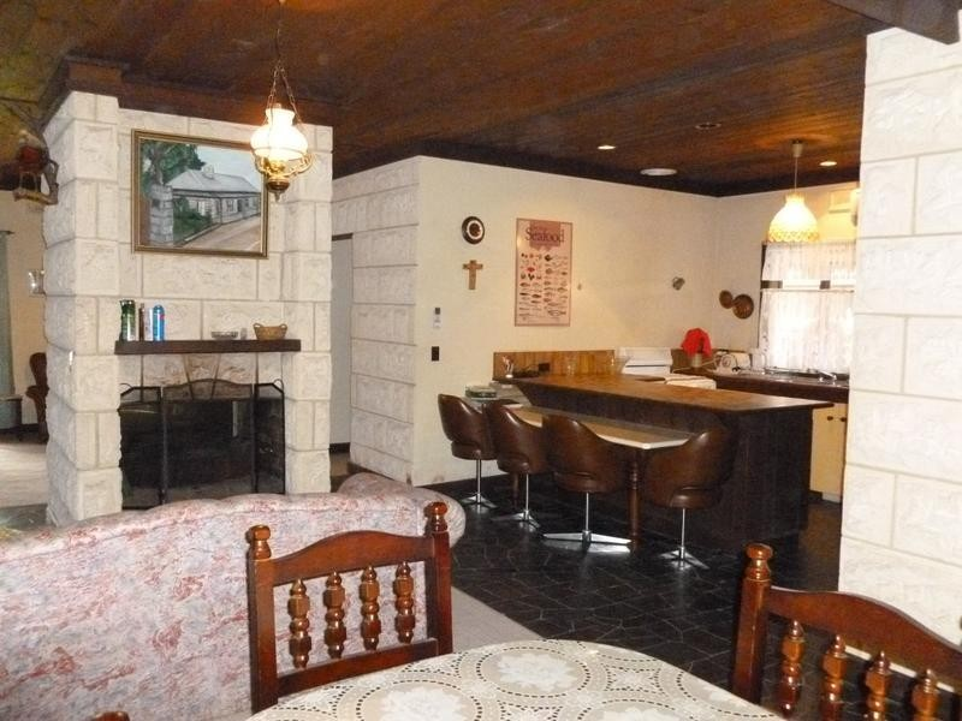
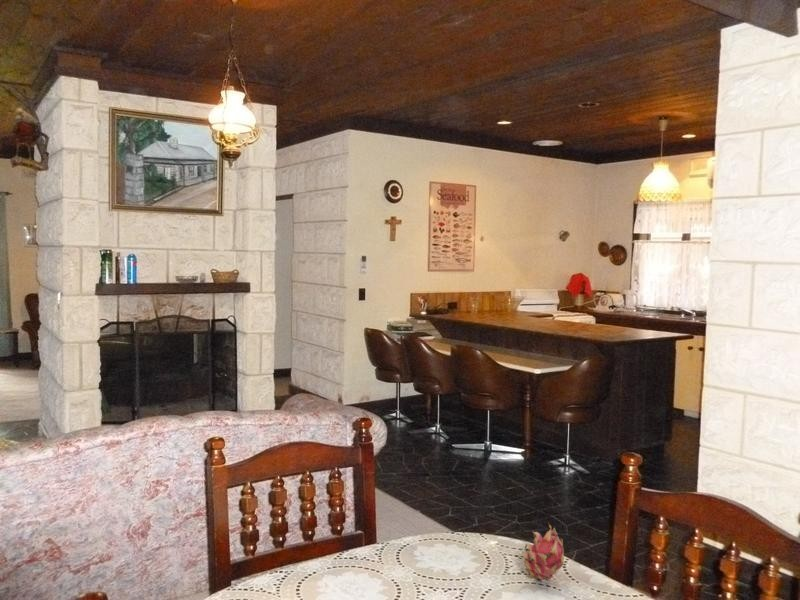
+ fruit [522,522,565,581]
